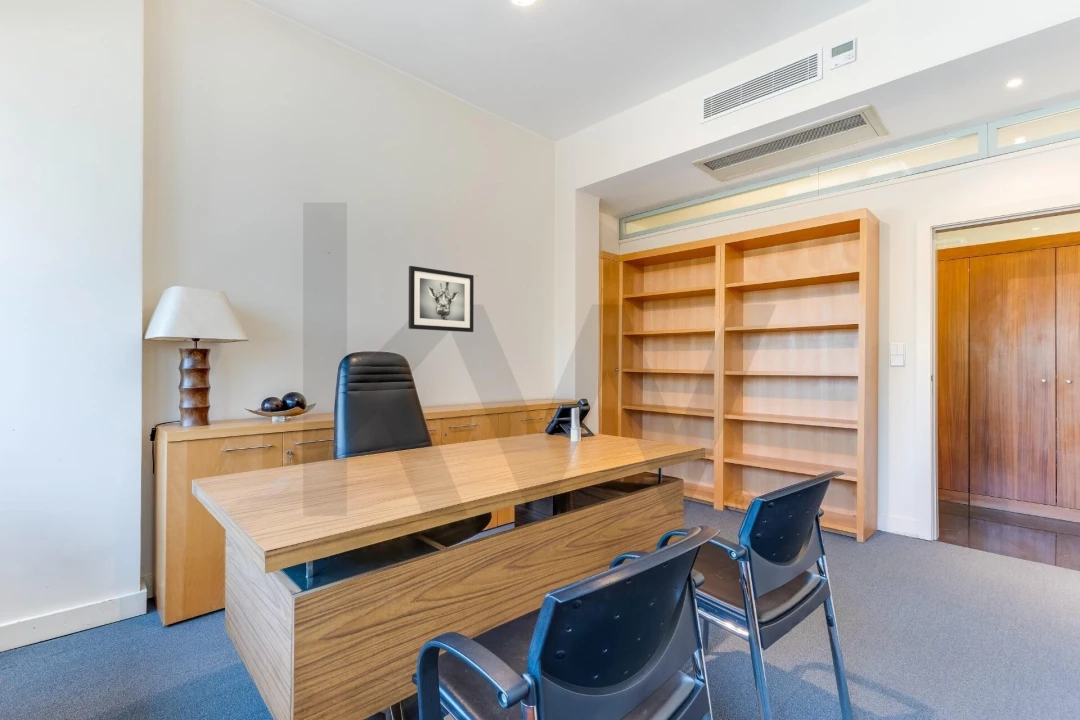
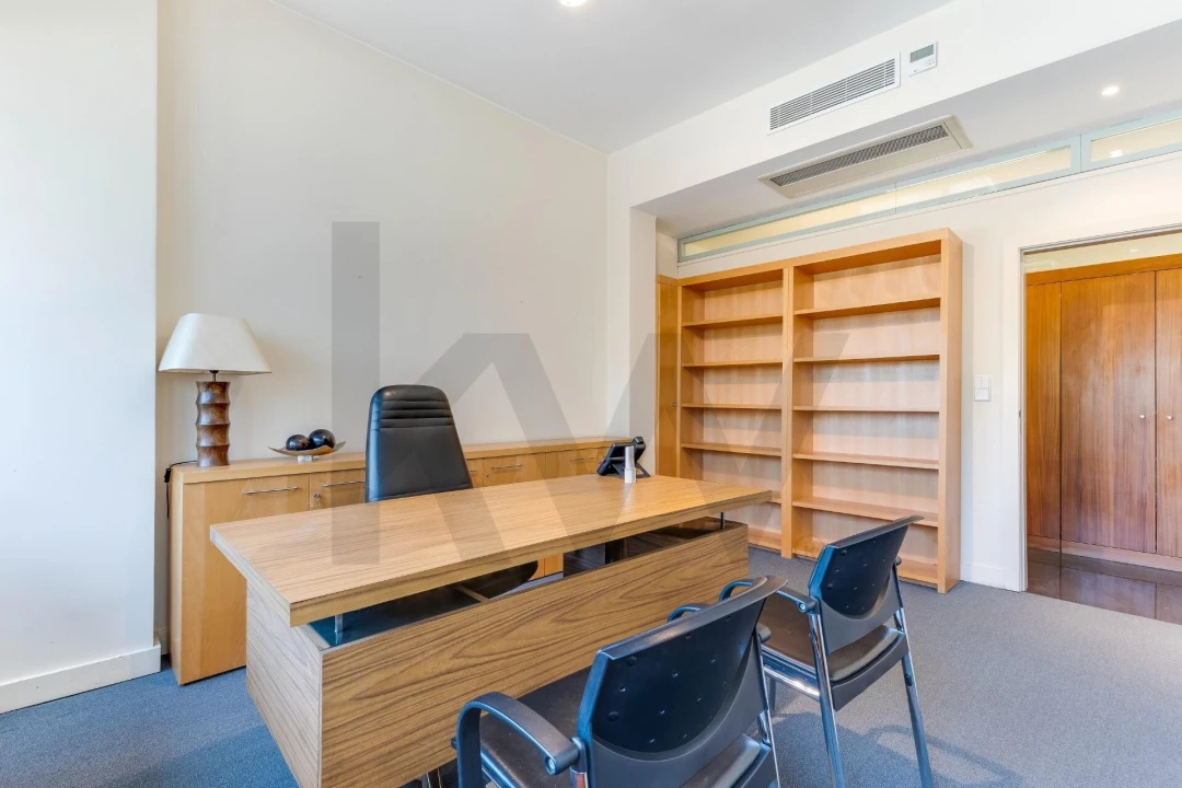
- wall art [408,265,475,333]
